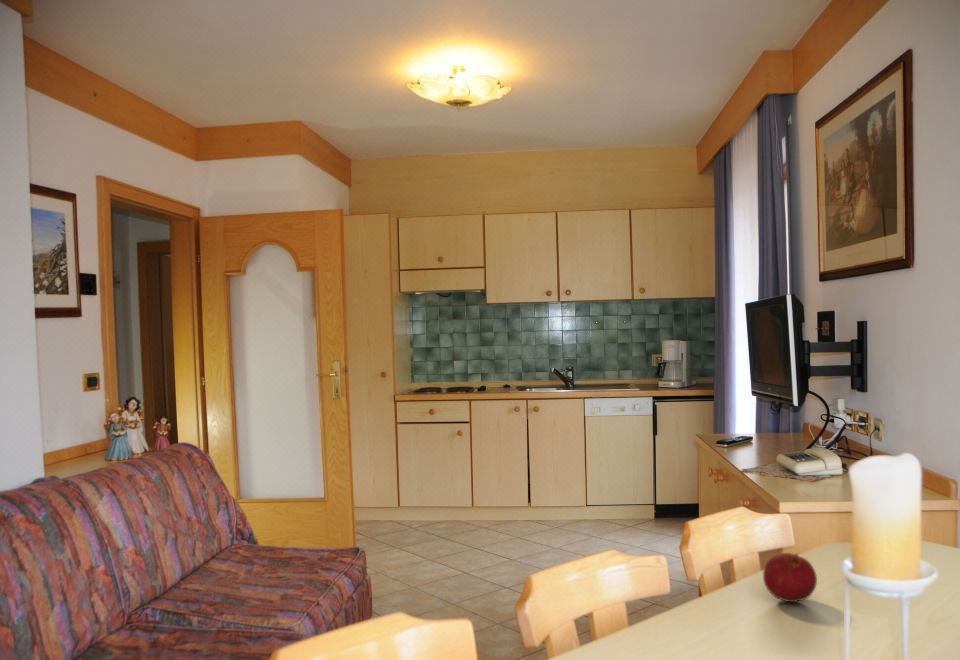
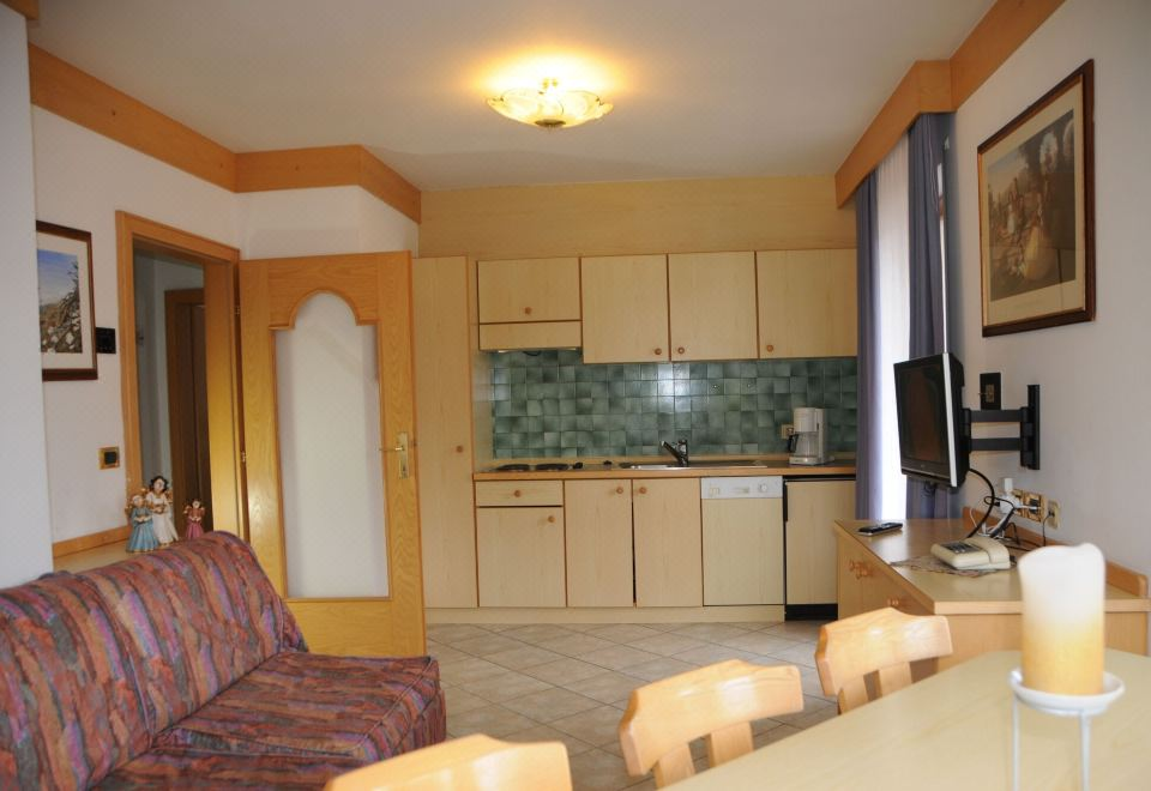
- fruit [762,552,818,603]
